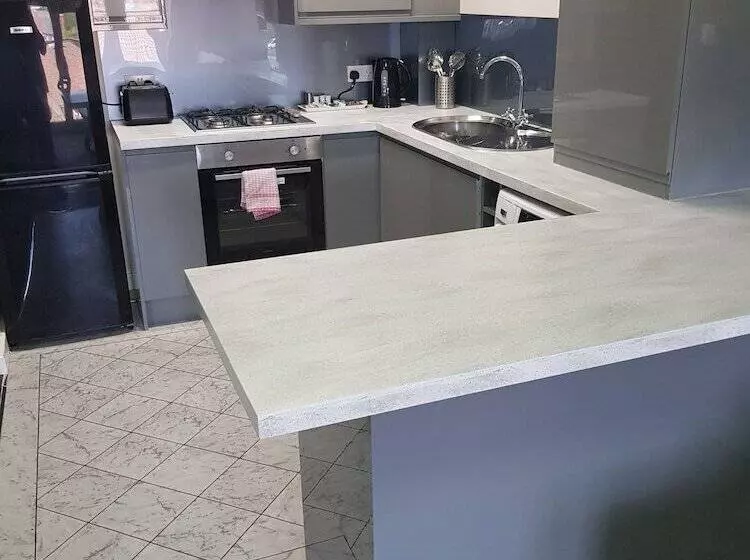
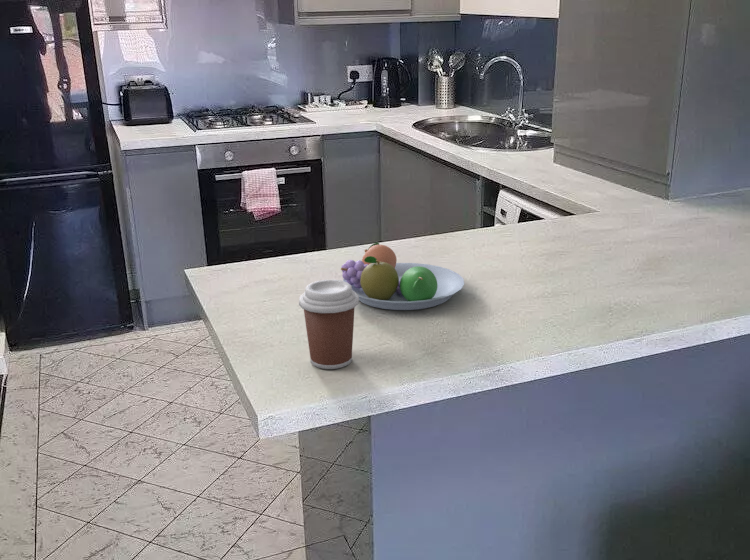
+ coffee cup [298,279,360,370]
+ fruit bowl [340,242,465,311]
